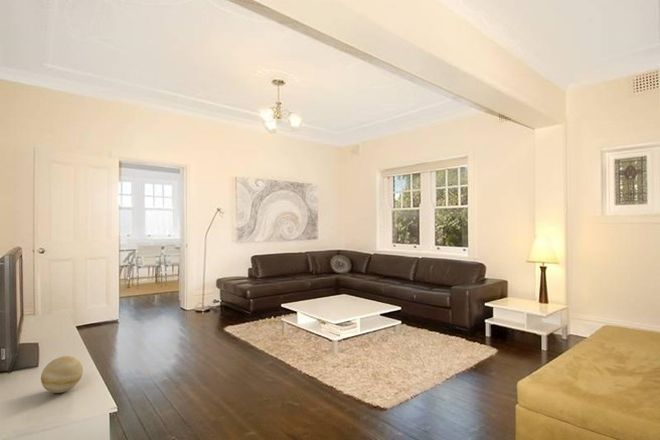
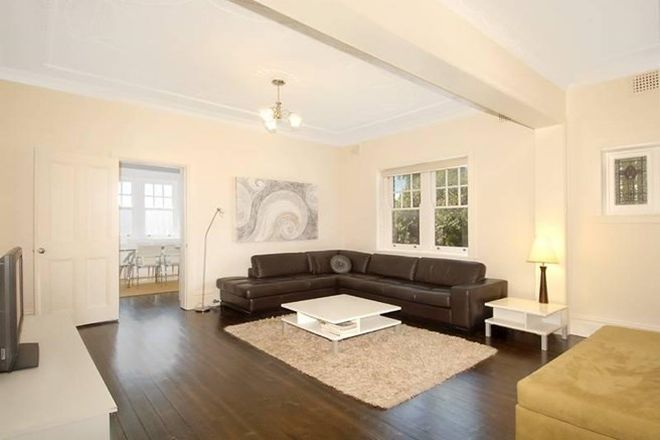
- decorative ball [40,355,84,394]
